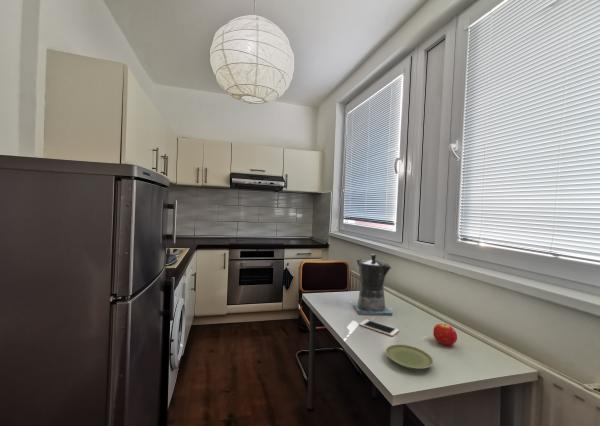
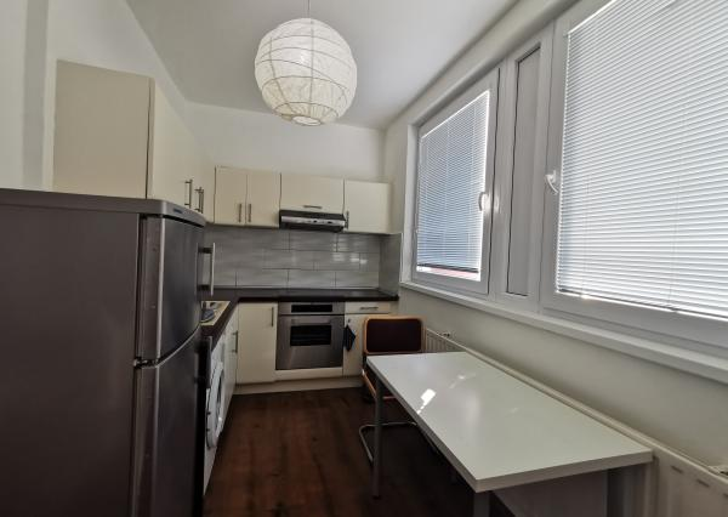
- coffee maker [352,253,394,316]
- fruit [432,323,458,346]
- cell phone [358,318,400,337]
- plate [385,343,434,370]
